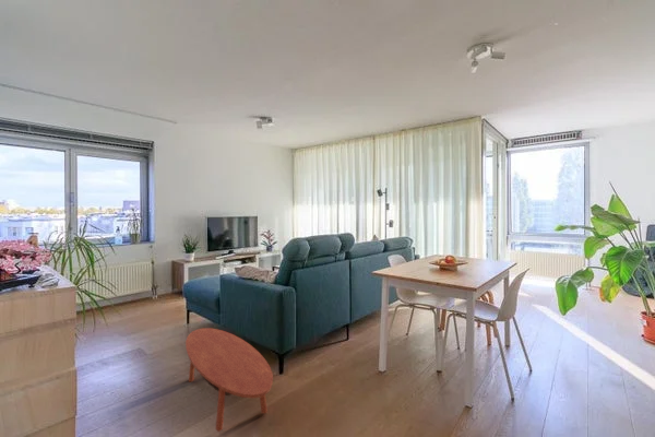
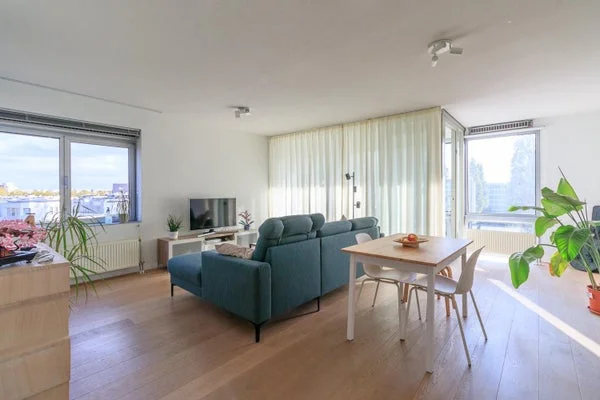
- coffee table [184,327,274,433]
